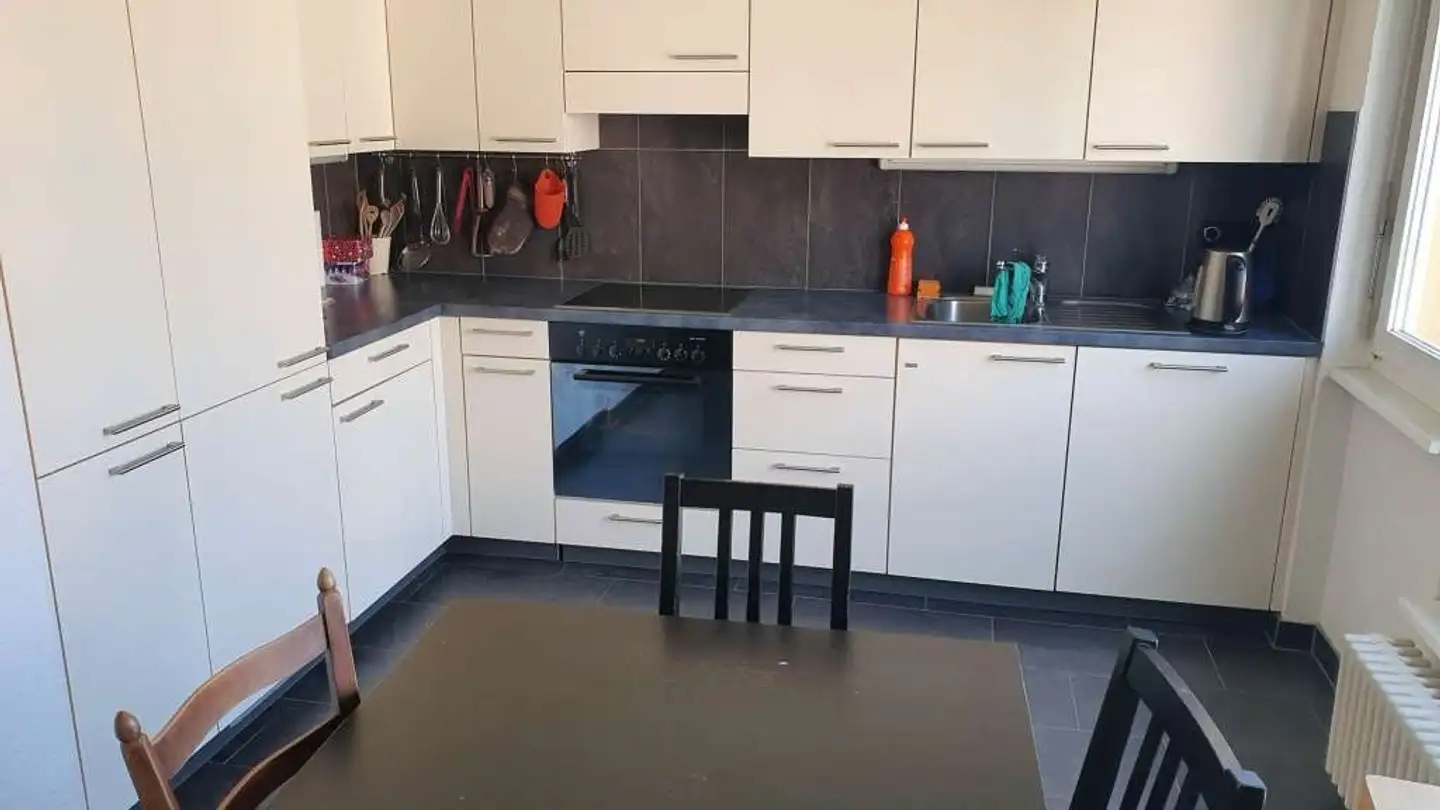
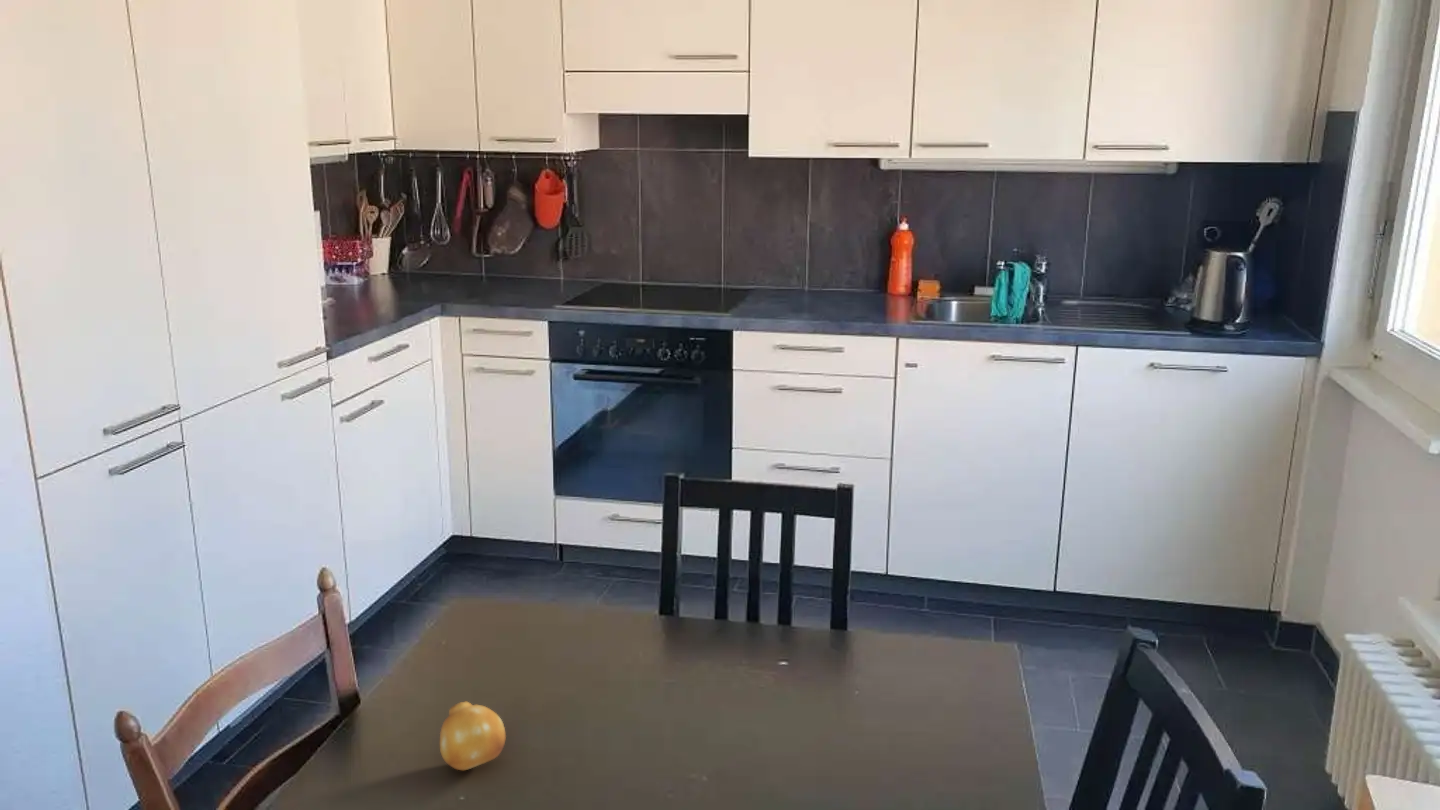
+ fruit [439,701,507,771]
